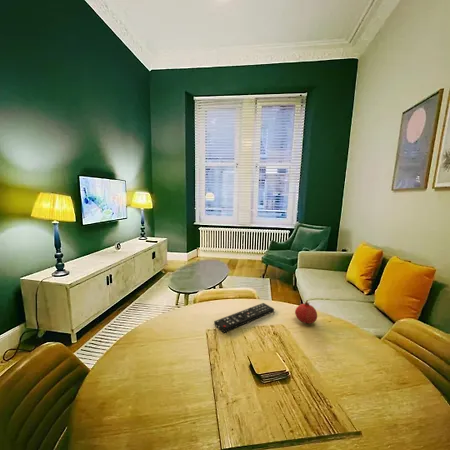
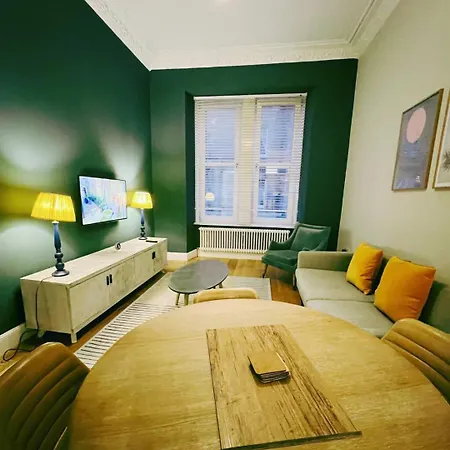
- fruit [294,301,318,325]
- remote control [213,302,275,333]
